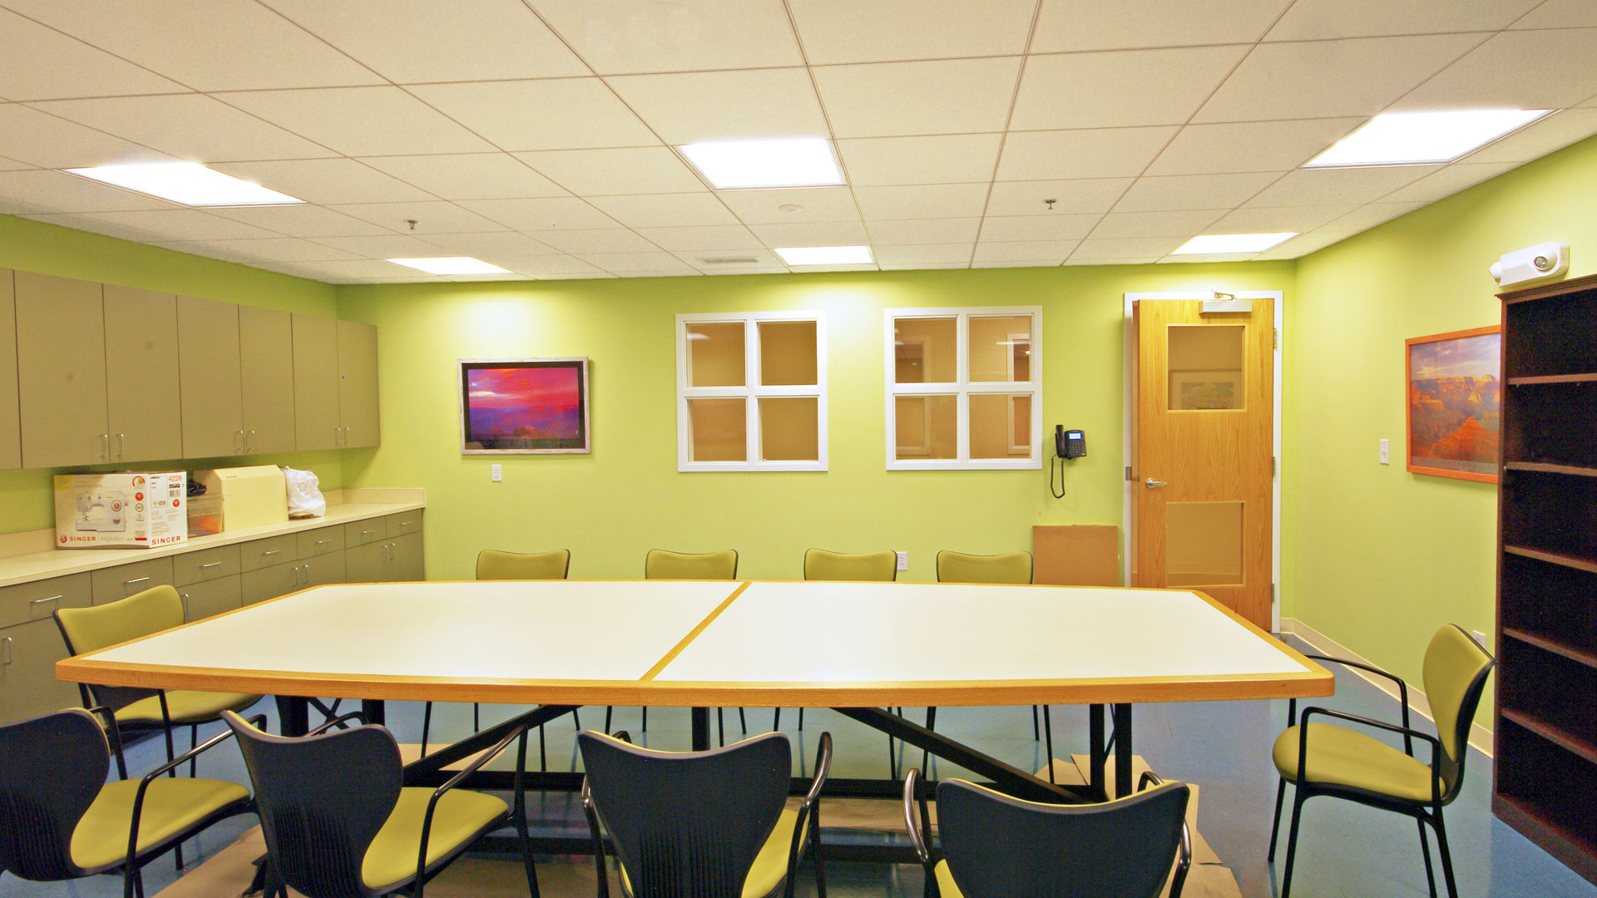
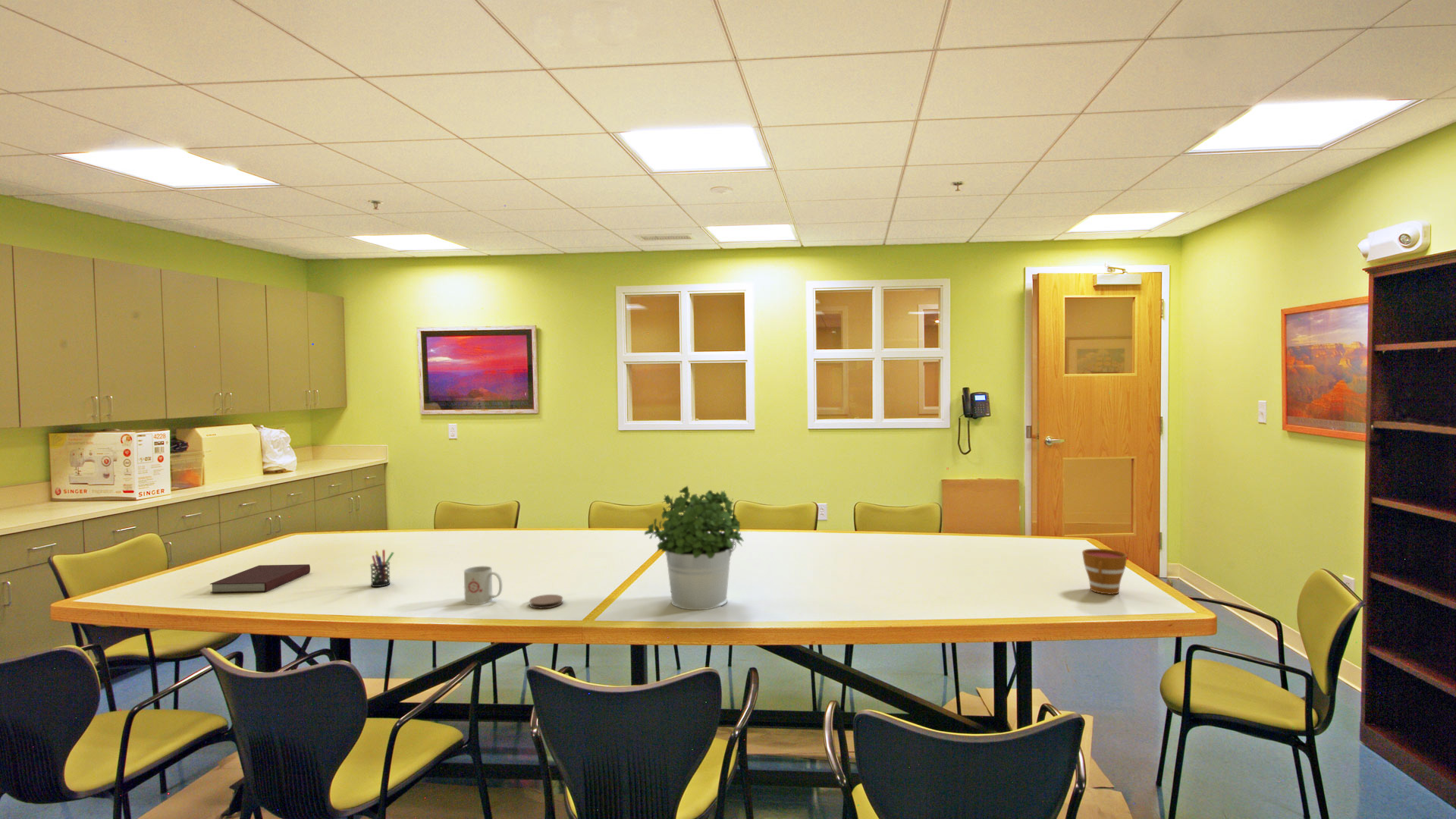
+ pen holder [369,549,394,588]
+ potted plant [644,485,744,610]
+ mug [463,565,503,605]
+ coaster [529,594,563,610]
+ notebook [209,563,311,594]
+ cup [1081,548,1128,595]
